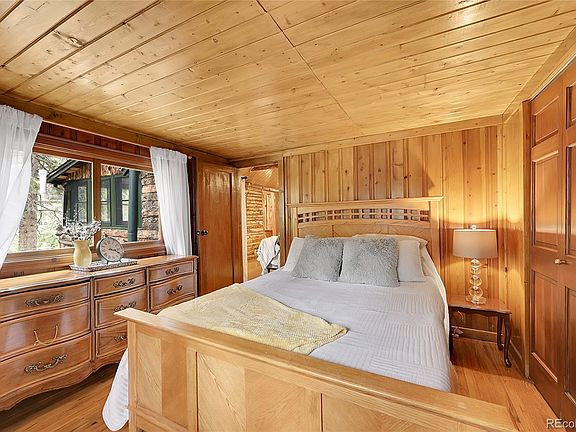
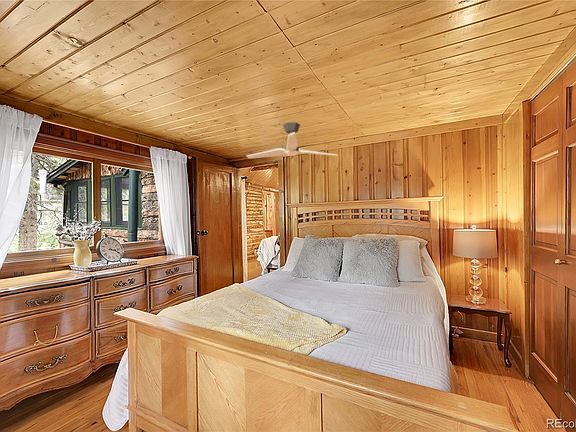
+ ceiling fan [246,121,339,160]
